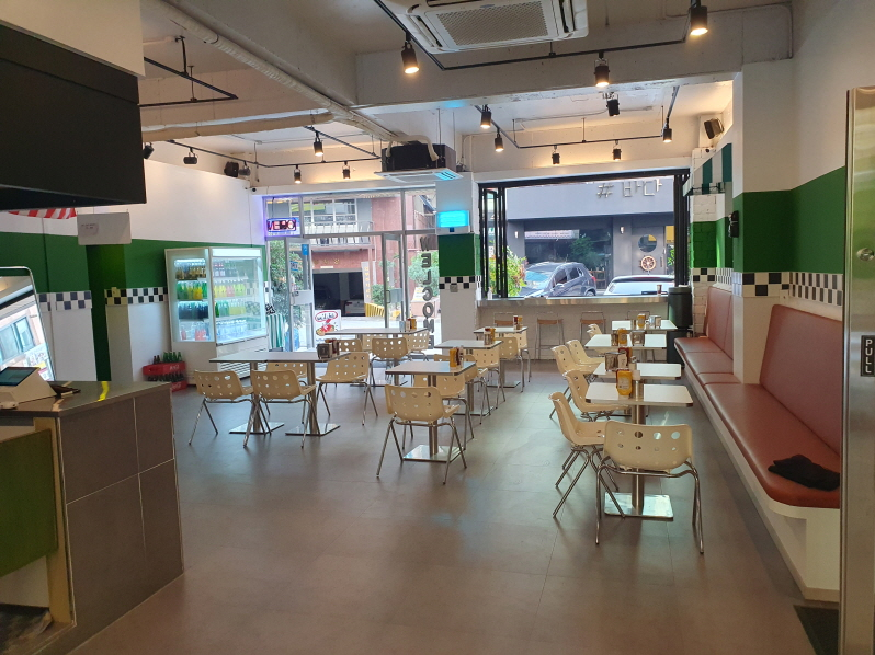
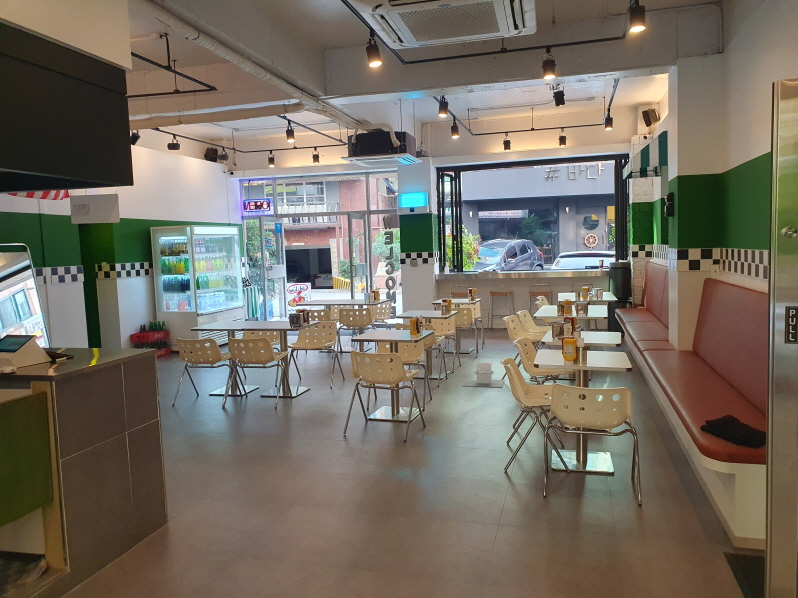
+ trash bin [462,361,506,388]
